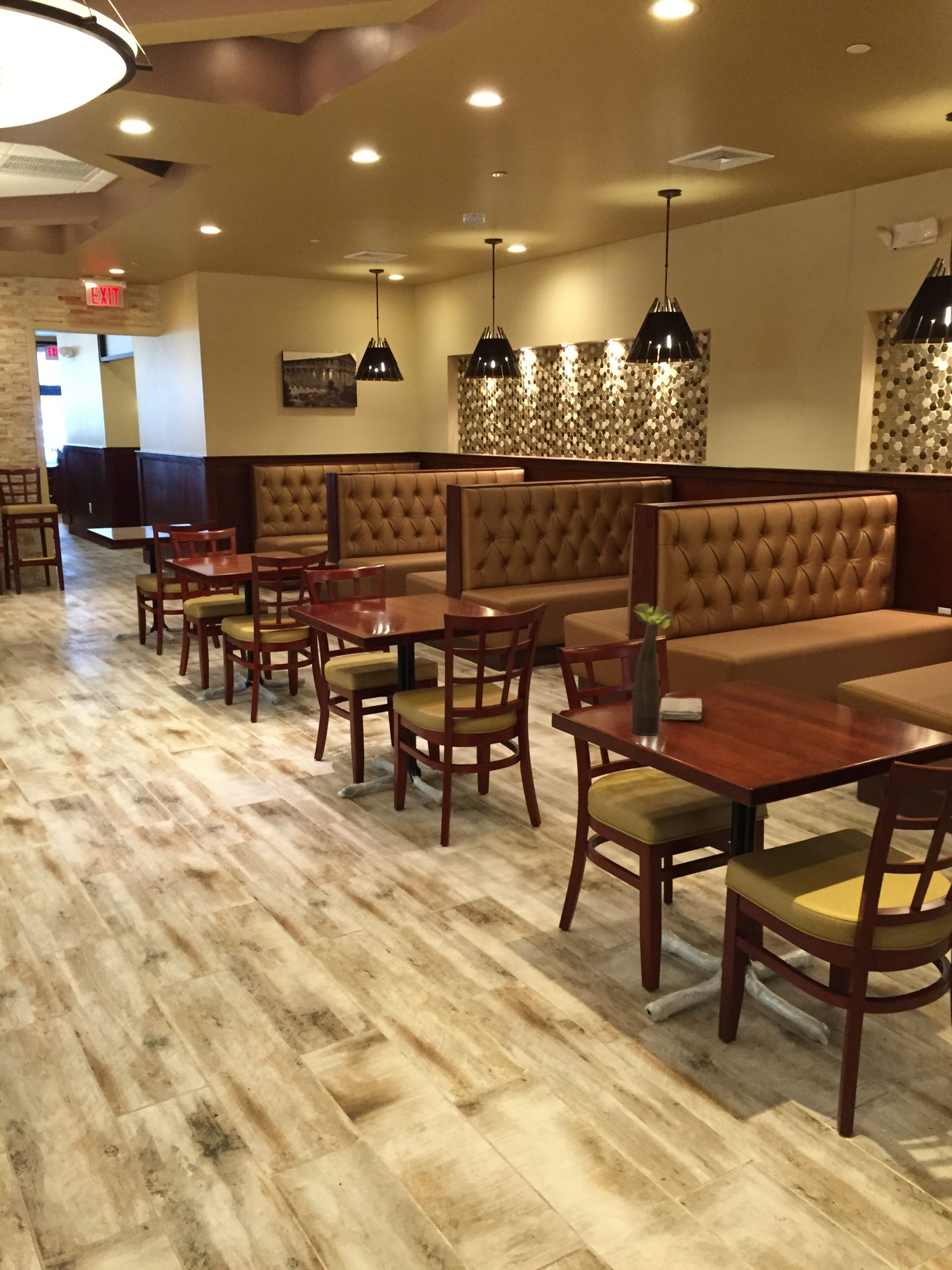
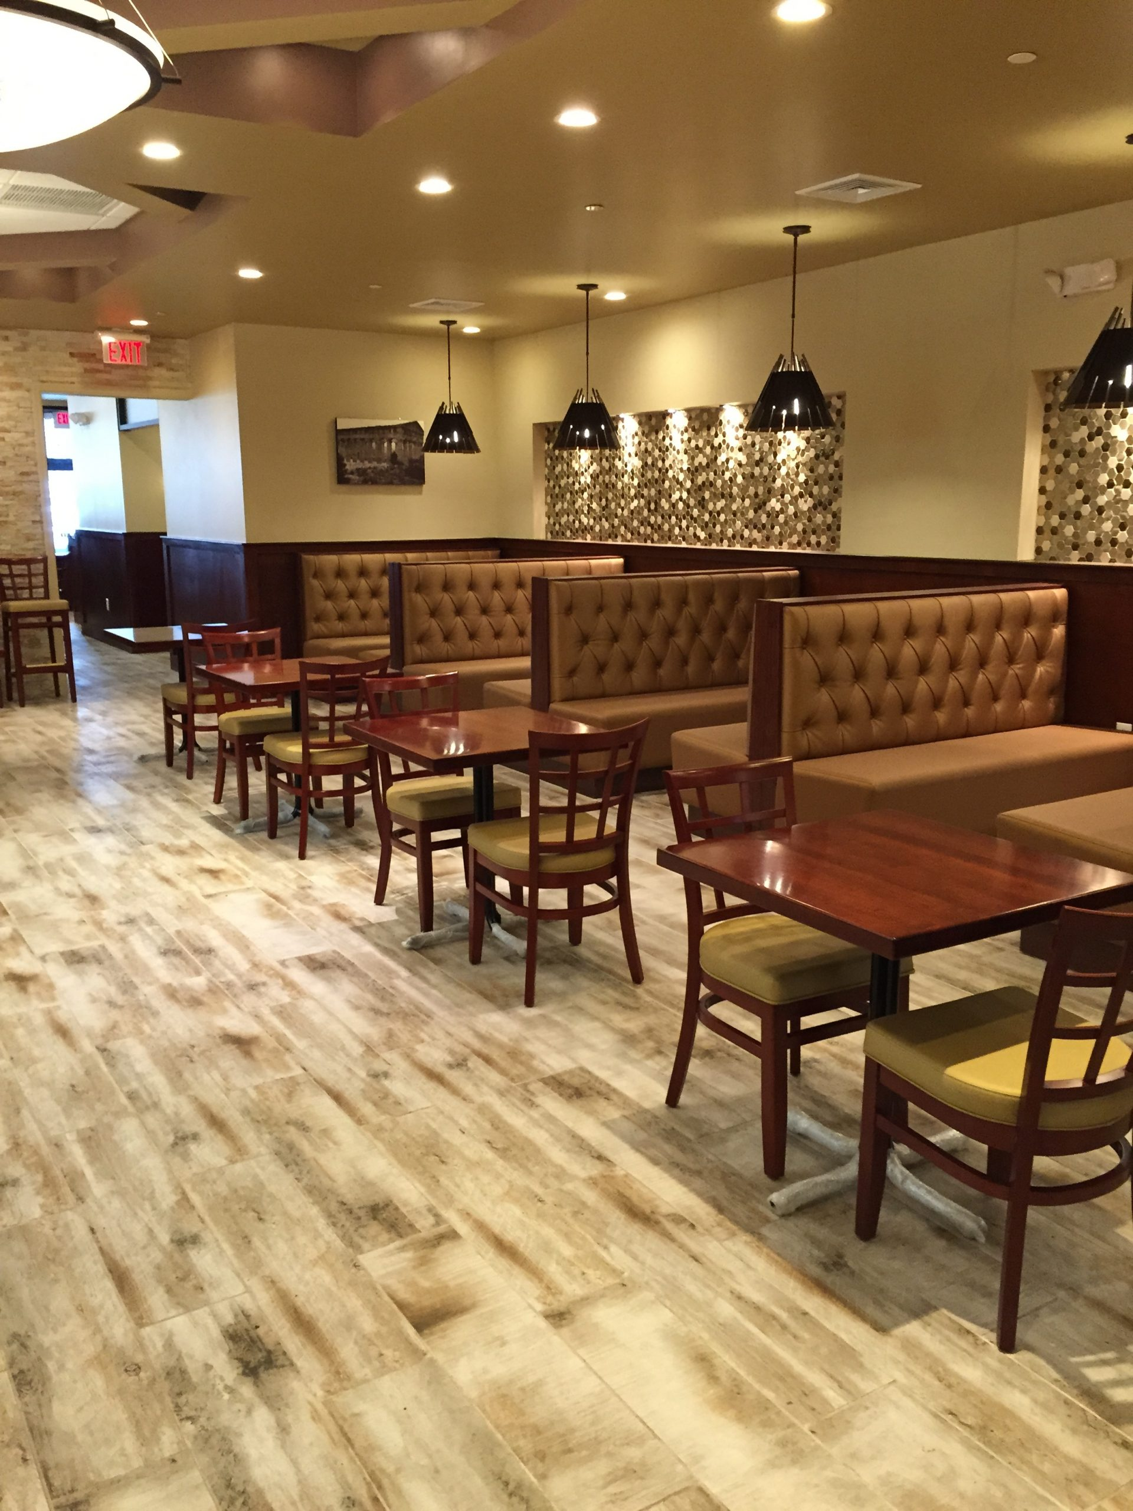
- plant [632,603,673,736]
- smoke detector [463,212,485,226]
- washcloth [659,697,703,721]
